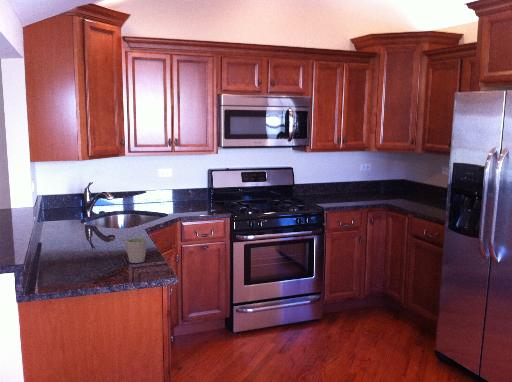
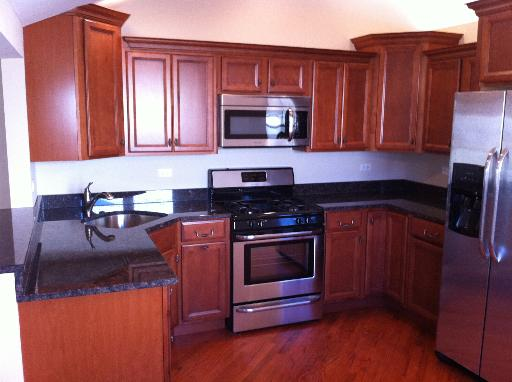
- mug [124,237,148,264]
